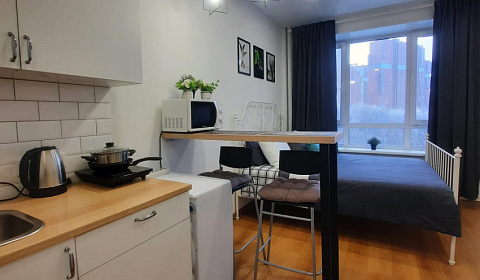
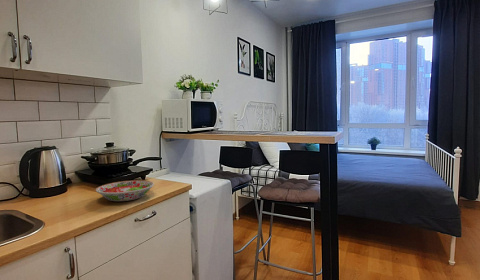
+ bowl [95,179,155,202]
